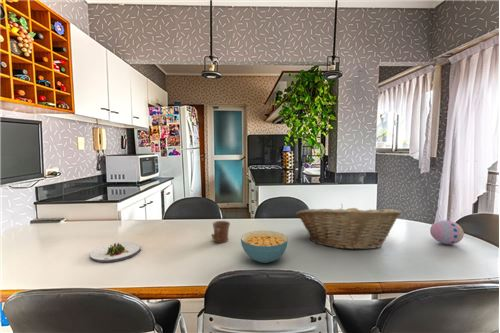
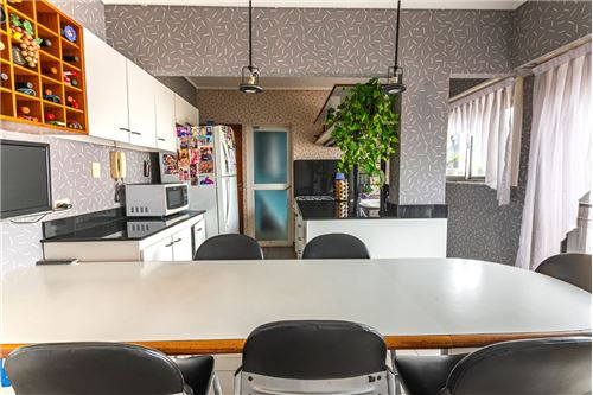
- salad plate [89,241,142,264]
- mug [210,220,231,244]
- decorative egg [429,219,465,245]
- cereal bowl [240,230,289,264]
- fruit basket [295,203,402,251]
